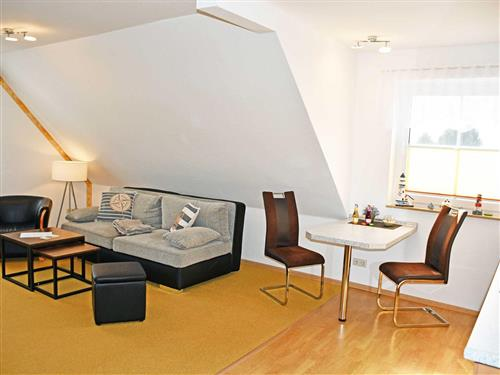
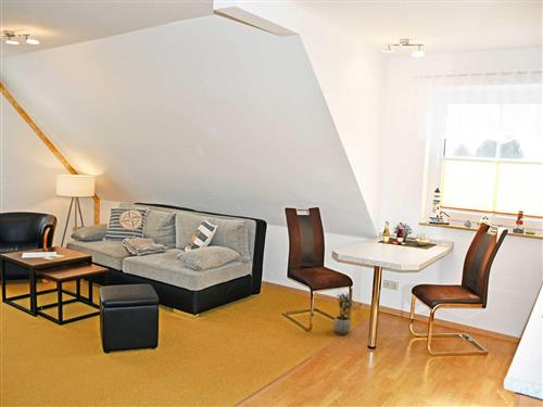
+ potted plant [332,292,363,335]
